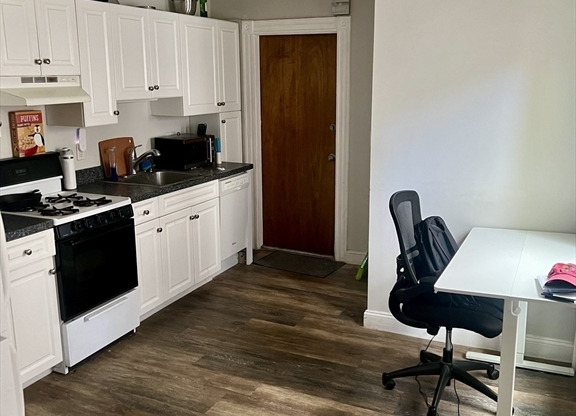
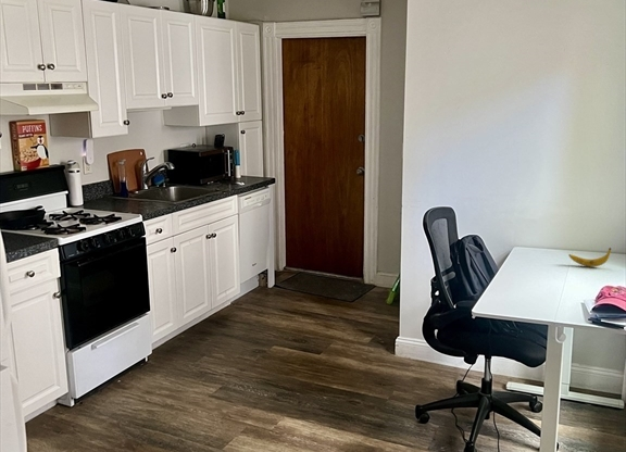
+ banana [567,247,612,267]
